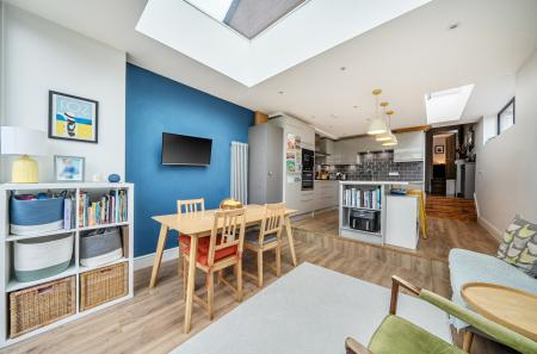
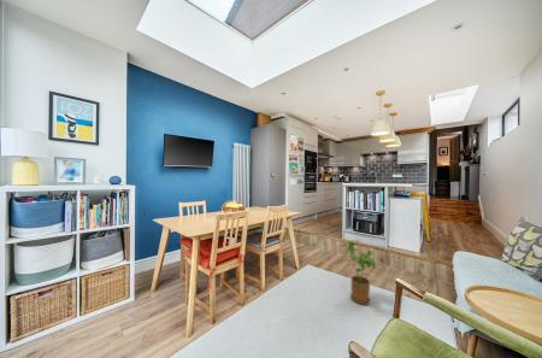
+ house plant [340,239,377,305]
